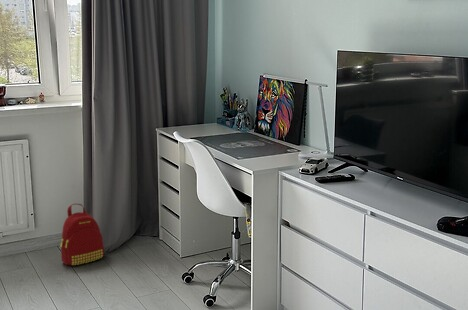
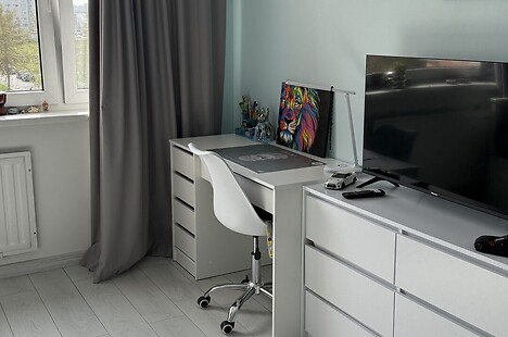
- backpack [59,203,105,266]
